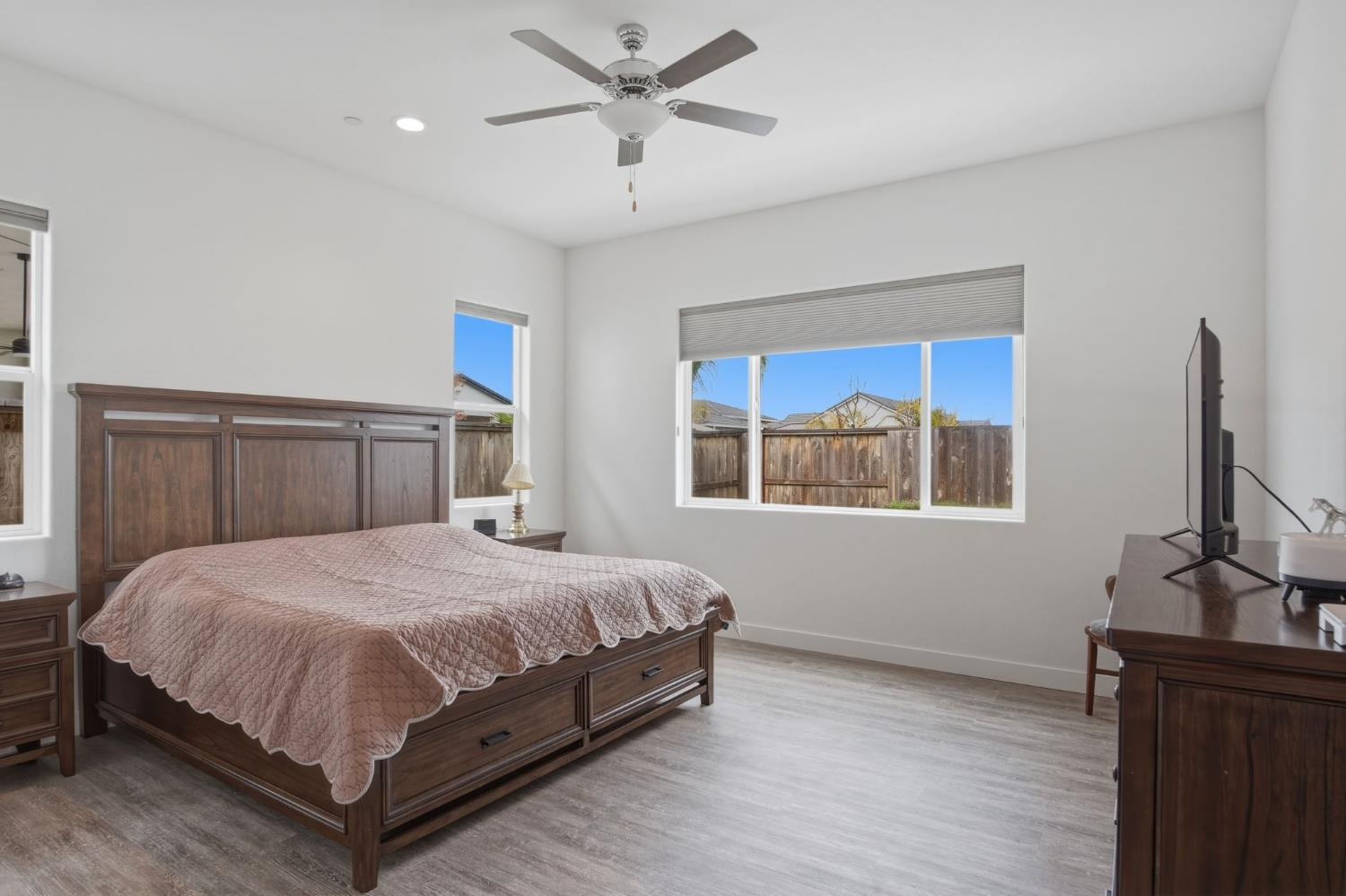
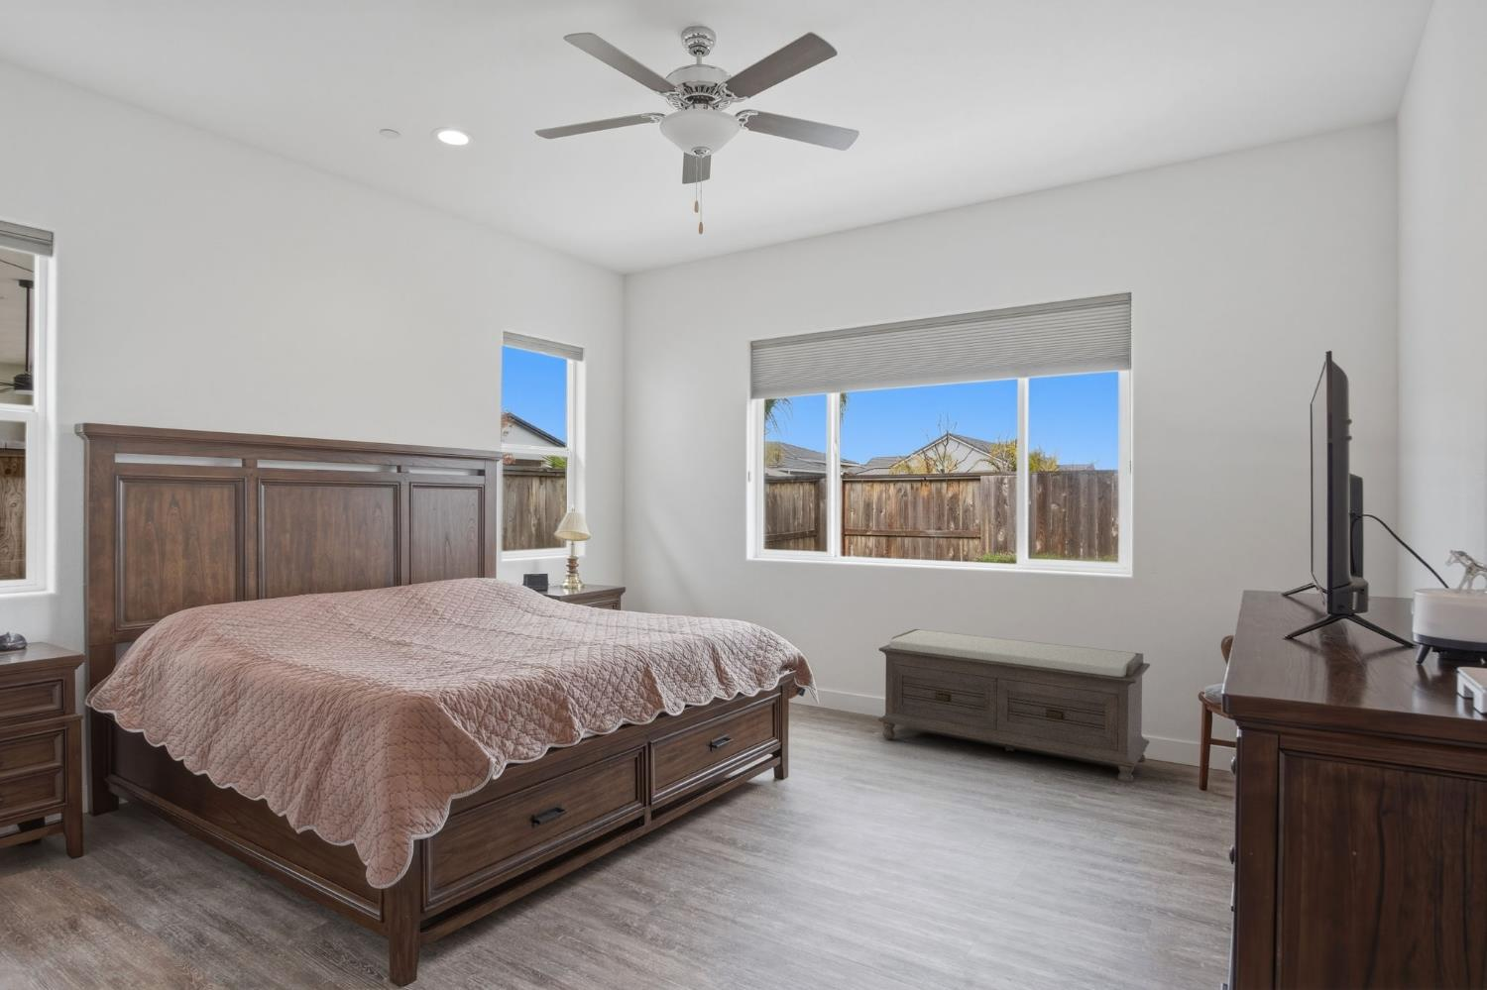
+ bench [877,629,1151,783]
